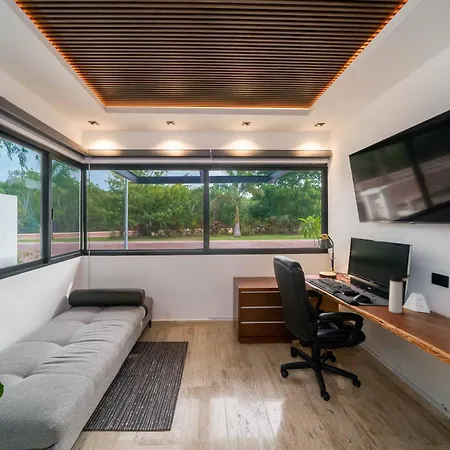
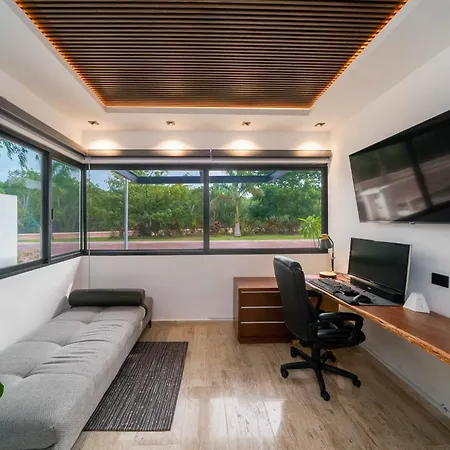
- thermos bottle [388,273,410,314]
